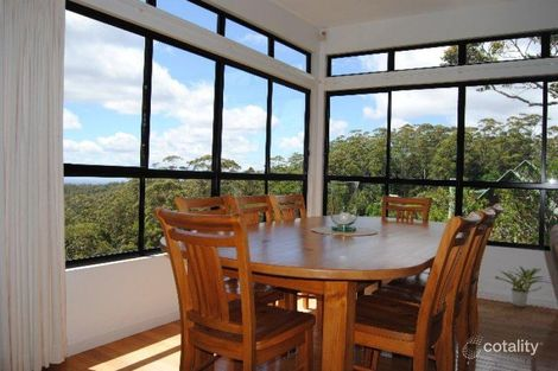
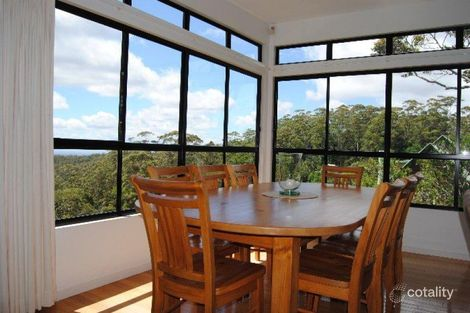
- potted plant [494,266,553,308]
